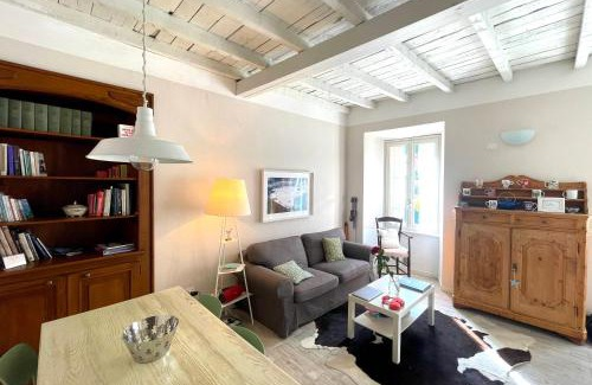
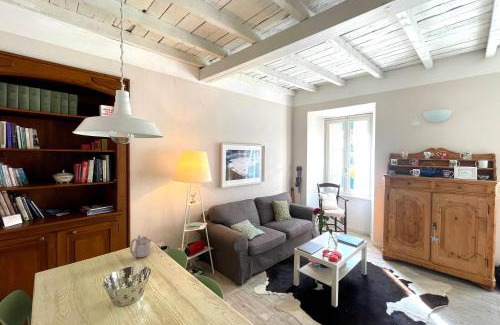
+ teapot [129,234,153,259]
